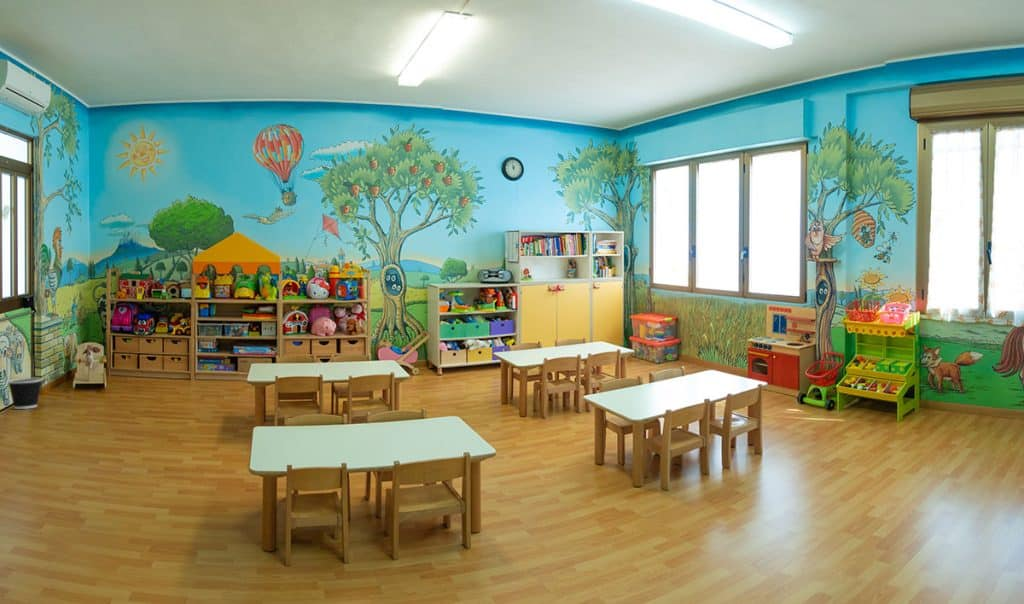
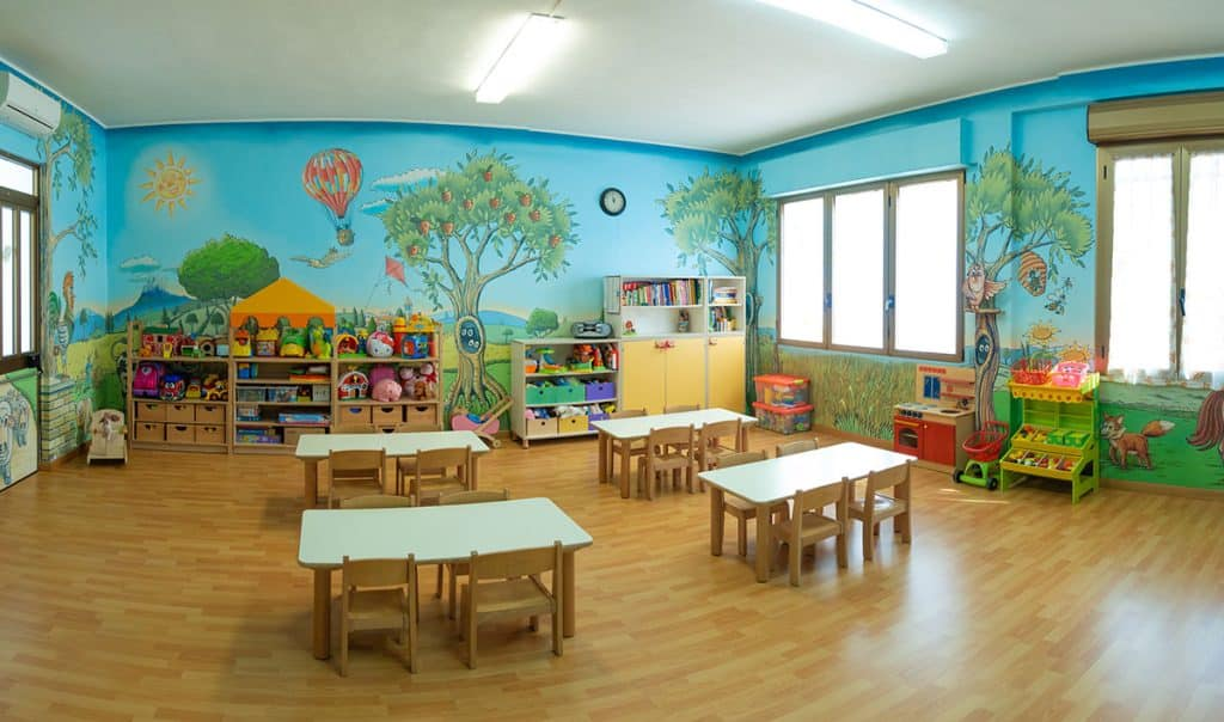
- wastebasket [6,377,44,410]
